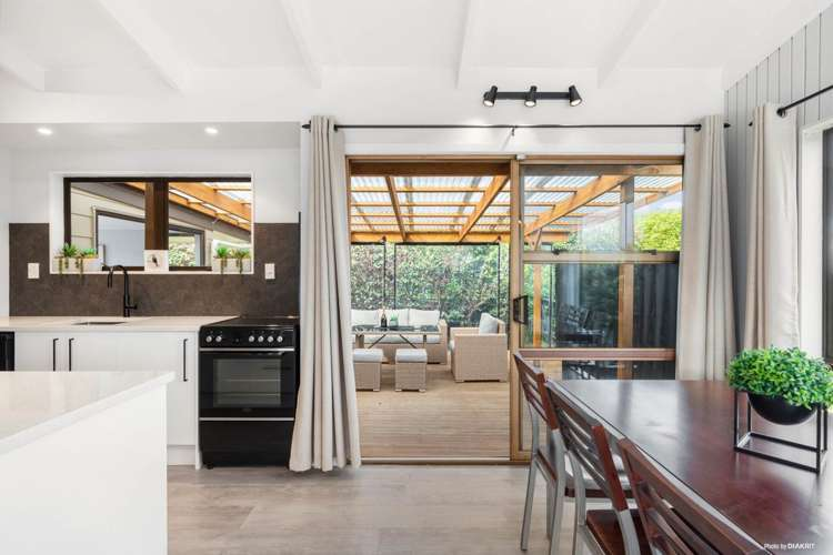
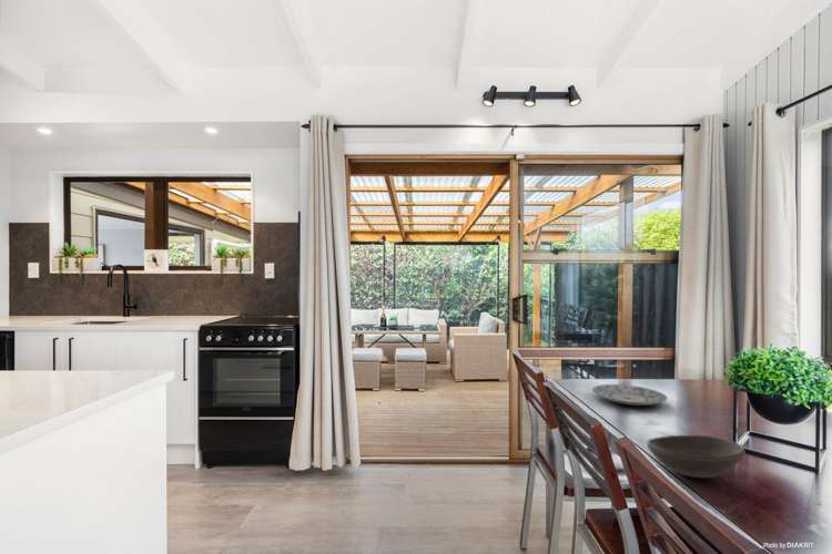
+ bowl [646,434,747,479]
+ plate [591,383,668,407]
